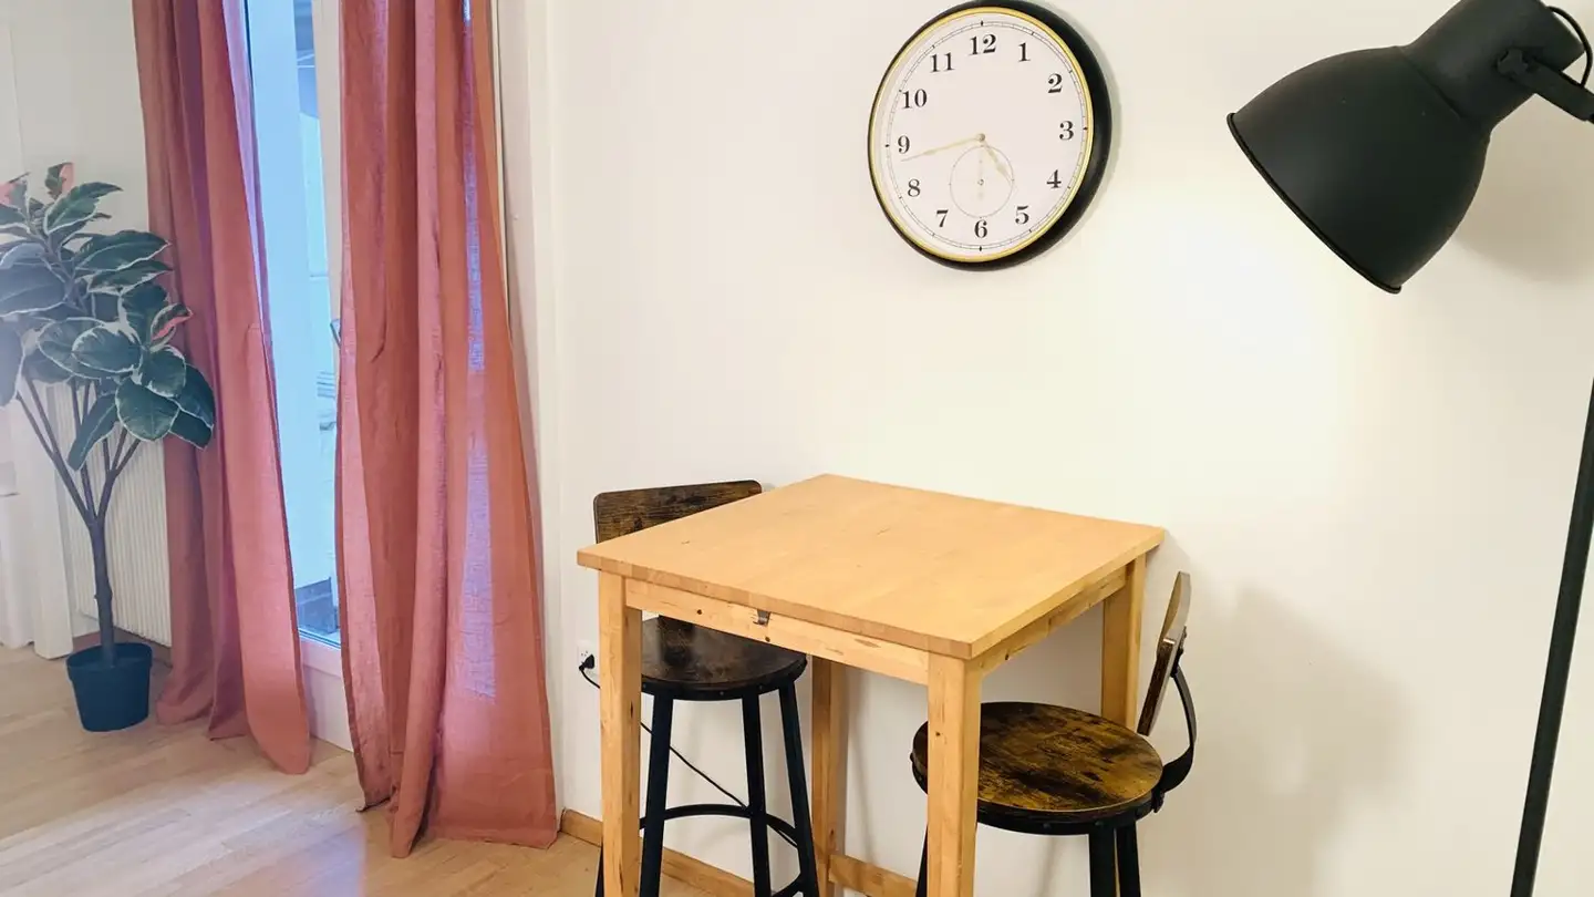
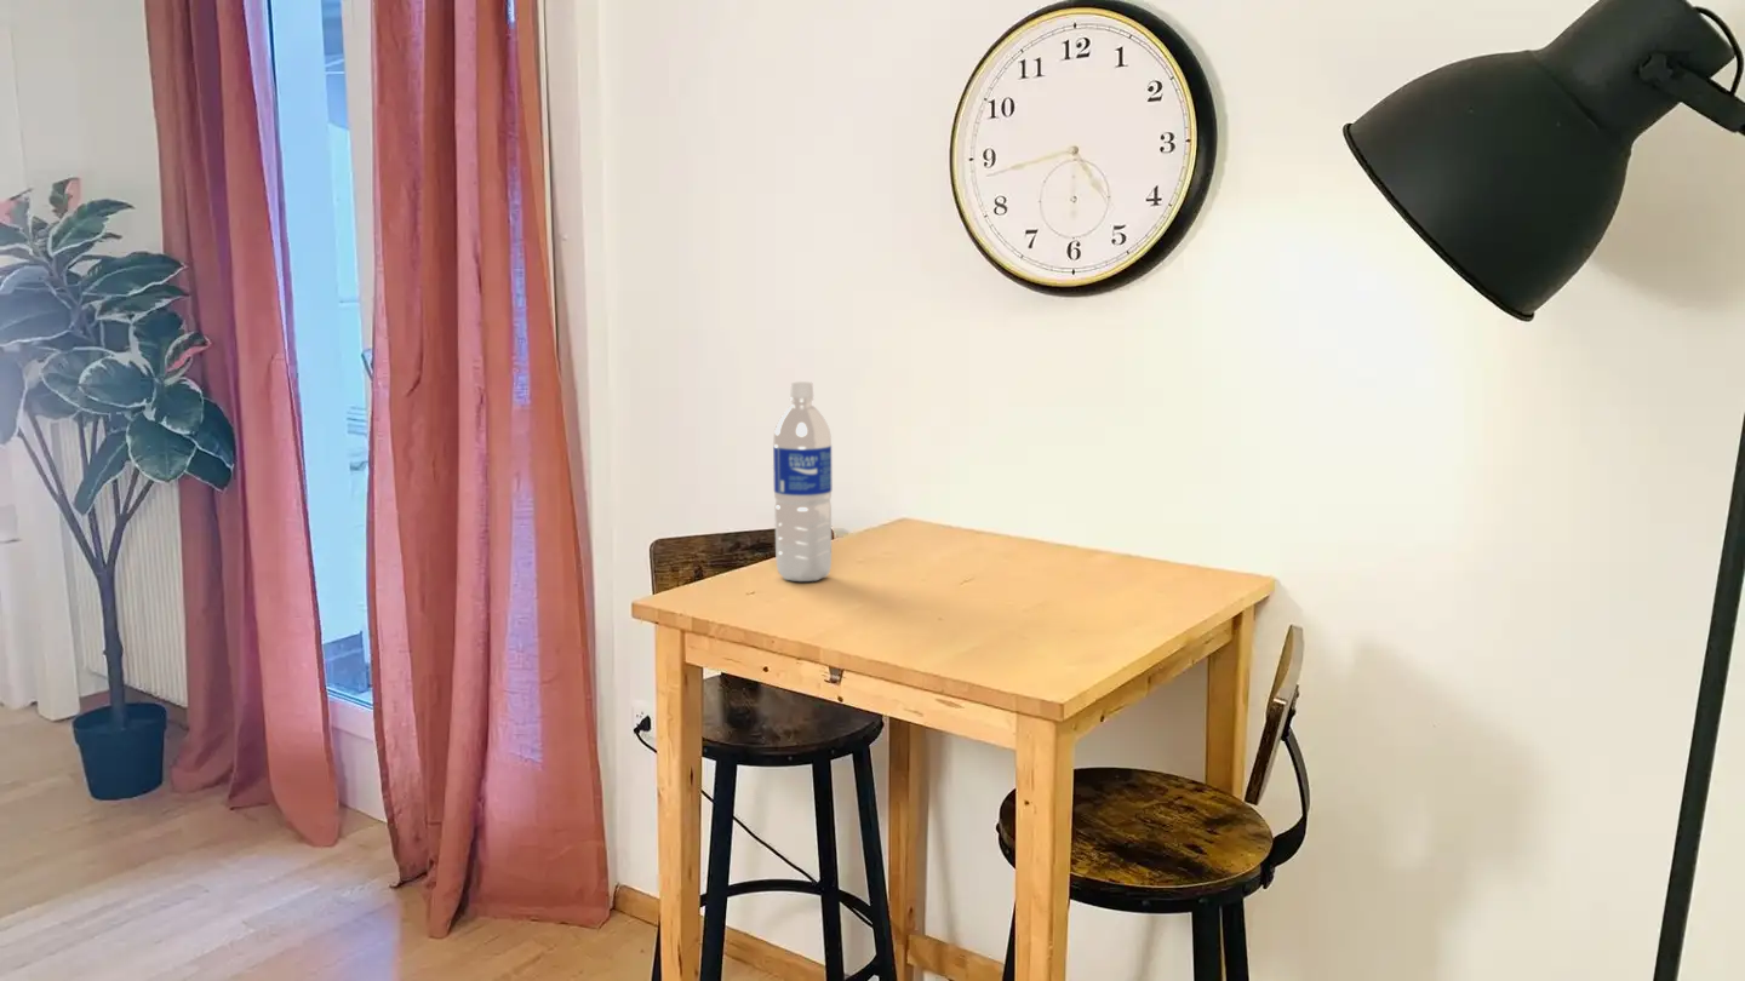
+ water bottle [772,380,833,583]
